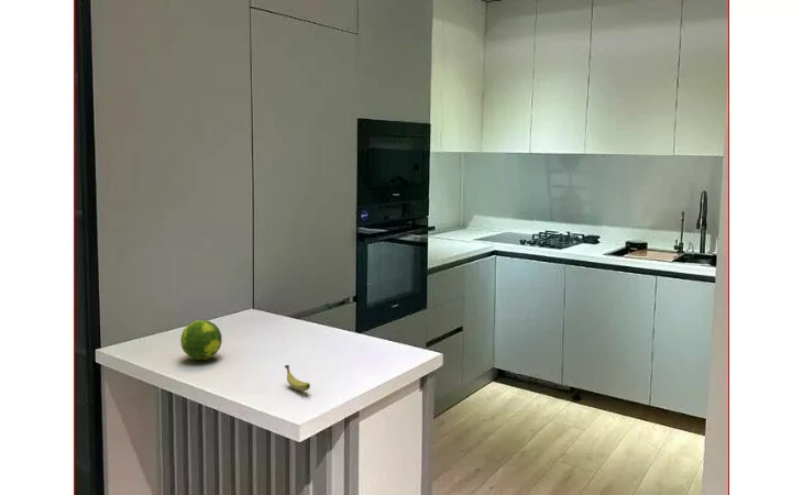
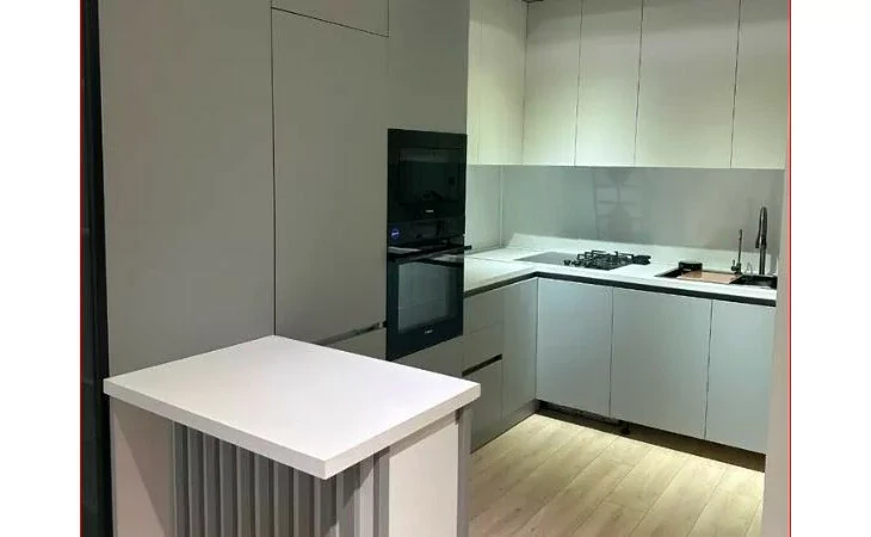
- banana [284,364,311,392]
- fruit [180,319,223,361]
